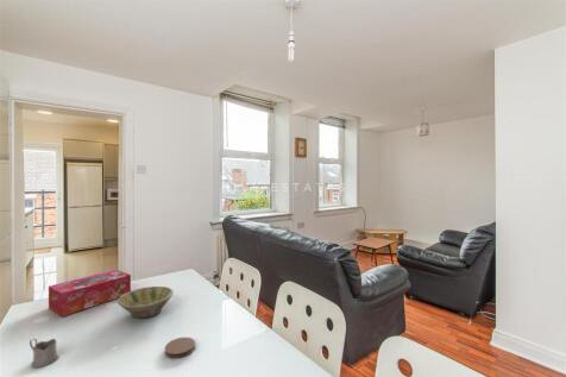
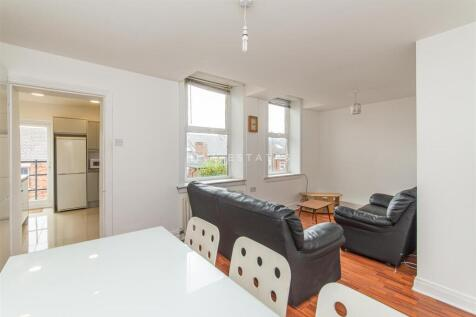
- tea glass holder [29,338,59,369]
- bowl [117,285,175,320]
- coaster [164,337,196,359]
- tissue box [48,269,132,318]
